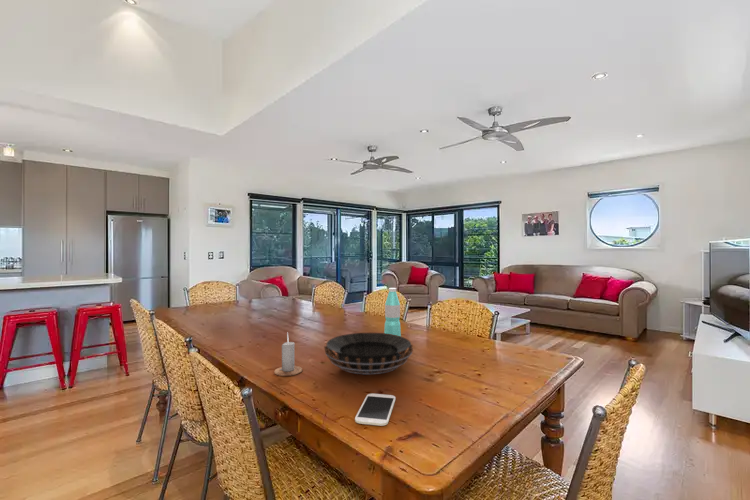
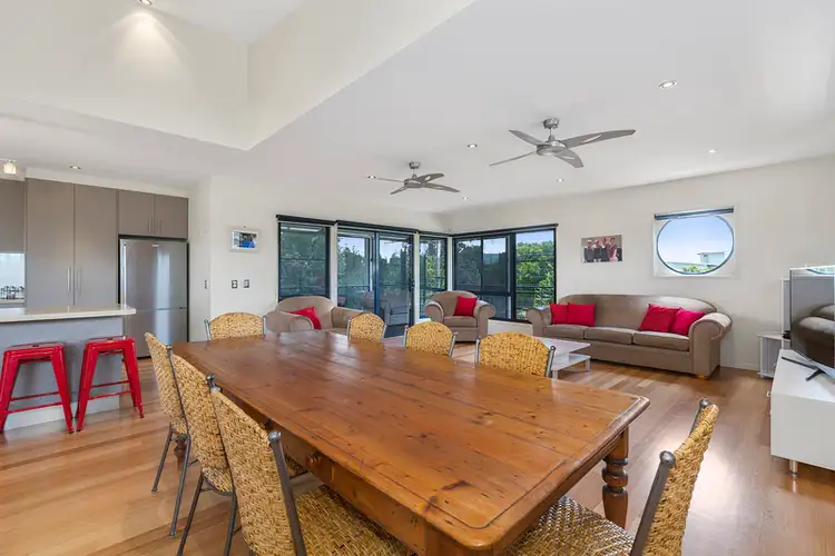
- water bottle [383,287,402,337]
- smartphone [354,393,396,427]
- candle [273,332,303,377]
- decorative bowl [323,332,414,375]
